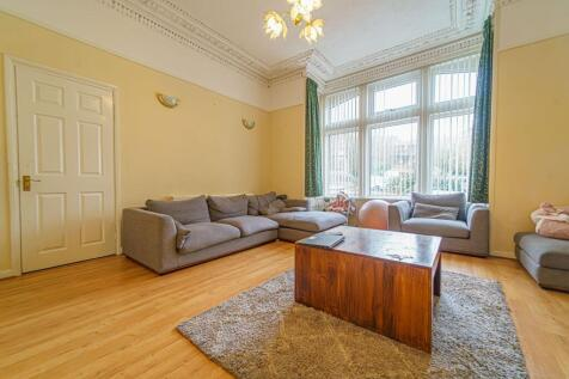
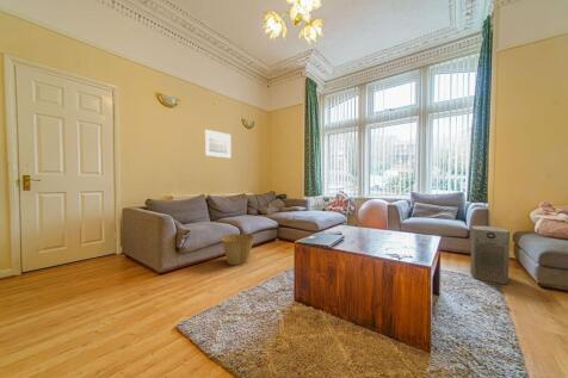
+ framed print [204,129,231,159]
+ basket [220,233,255,266]
+ fan [469,224,511,286]
